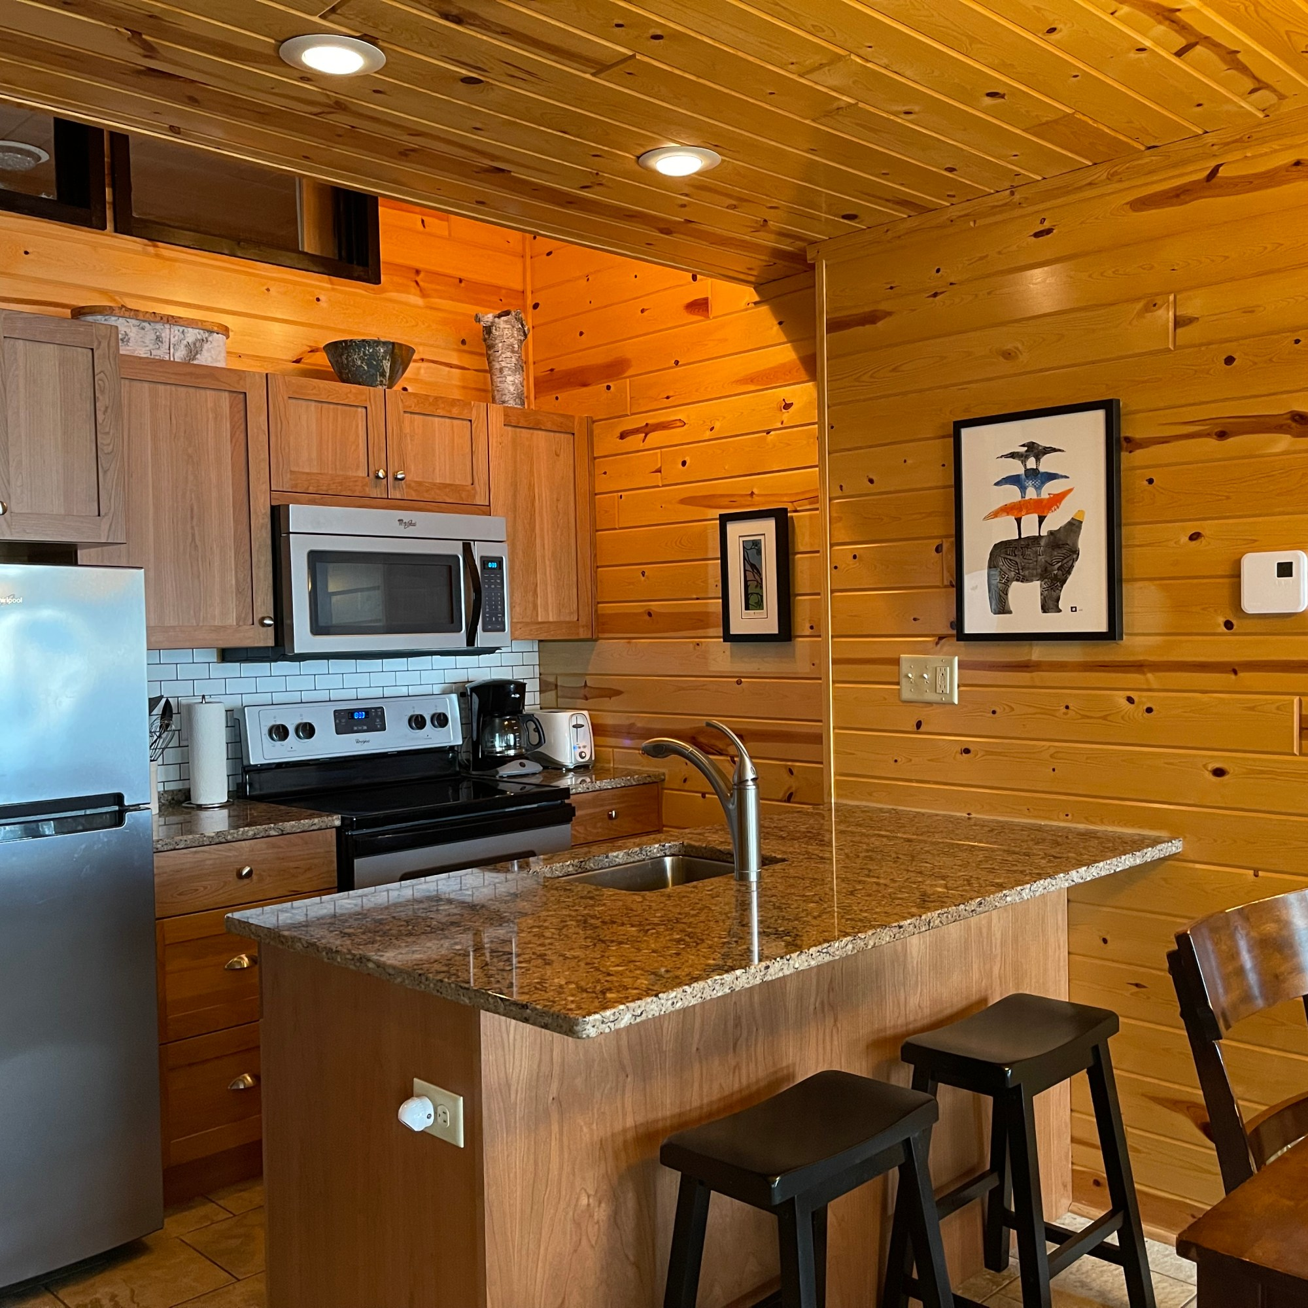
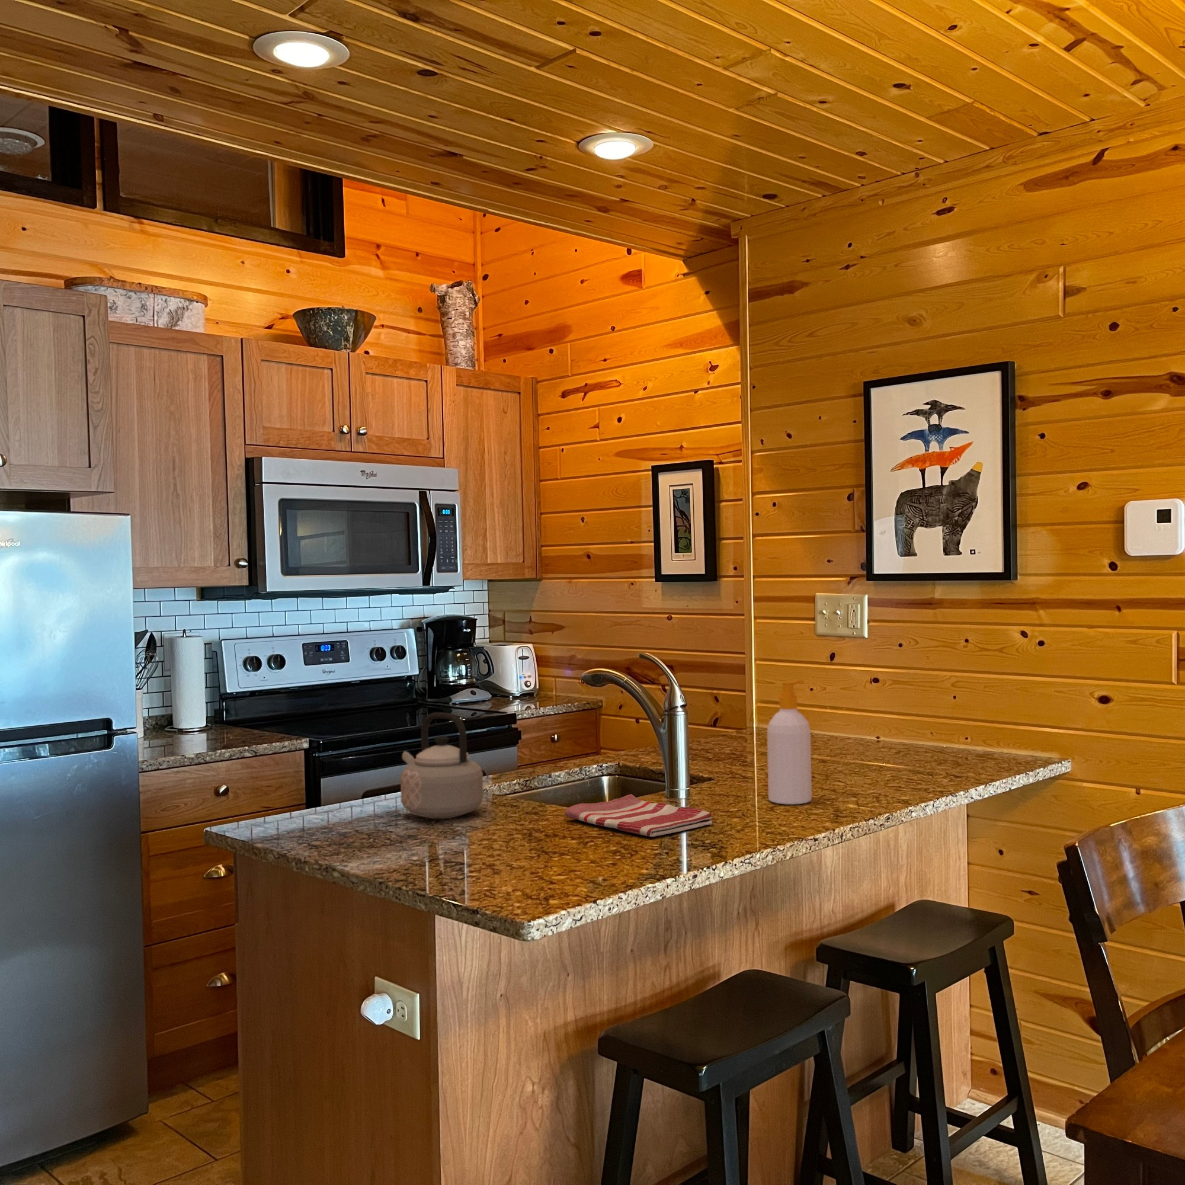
+ teapot [400,712,484,819]
+ dish towel [564,793,713,838]
+ soap bottle [767,679,813,805]
